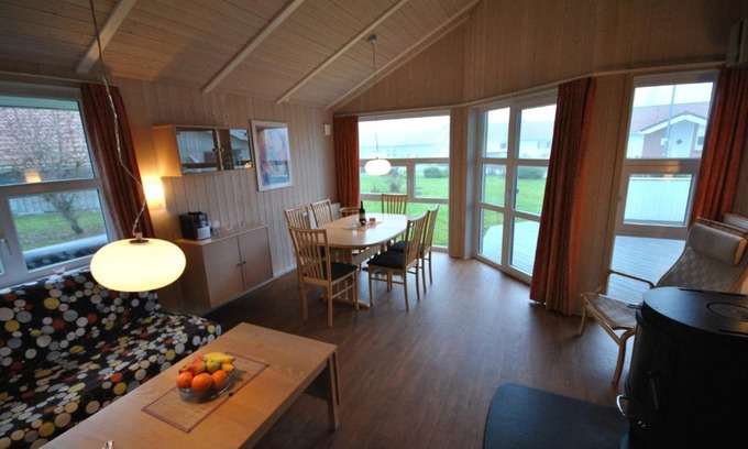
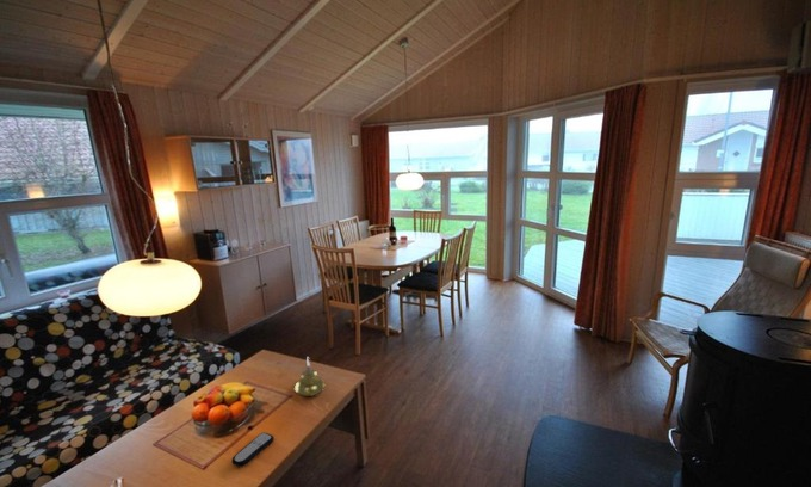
+ remote control [230,431,276,468]
+ candle holder [293,357,326,397]
